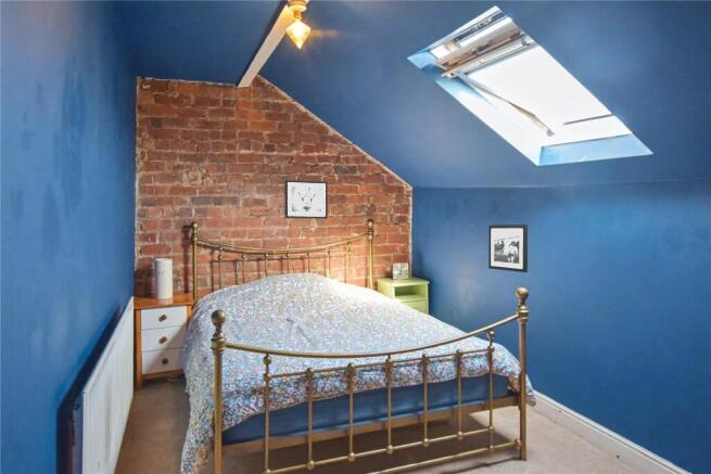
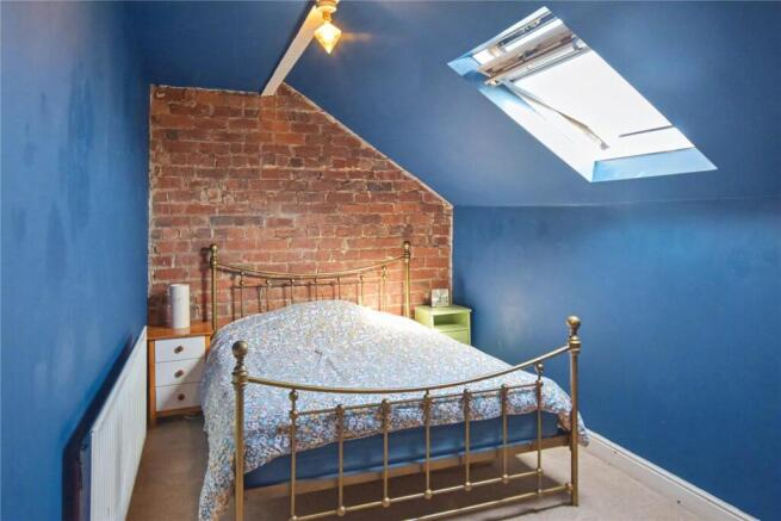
- wall art [283,179,329,220]
- picture frame [487,223,529,273]
